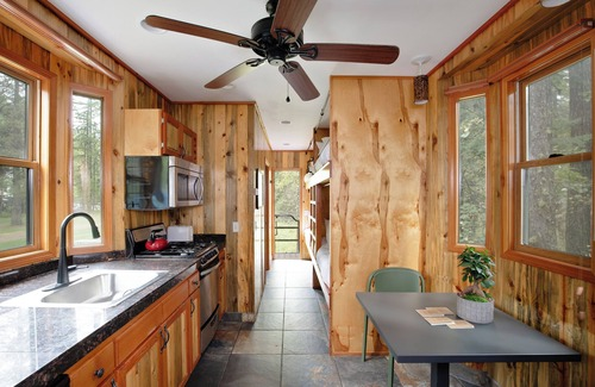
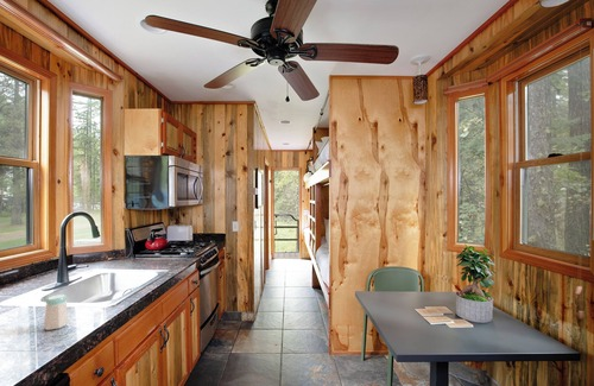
+ salt shaker [43,293,70,331]
